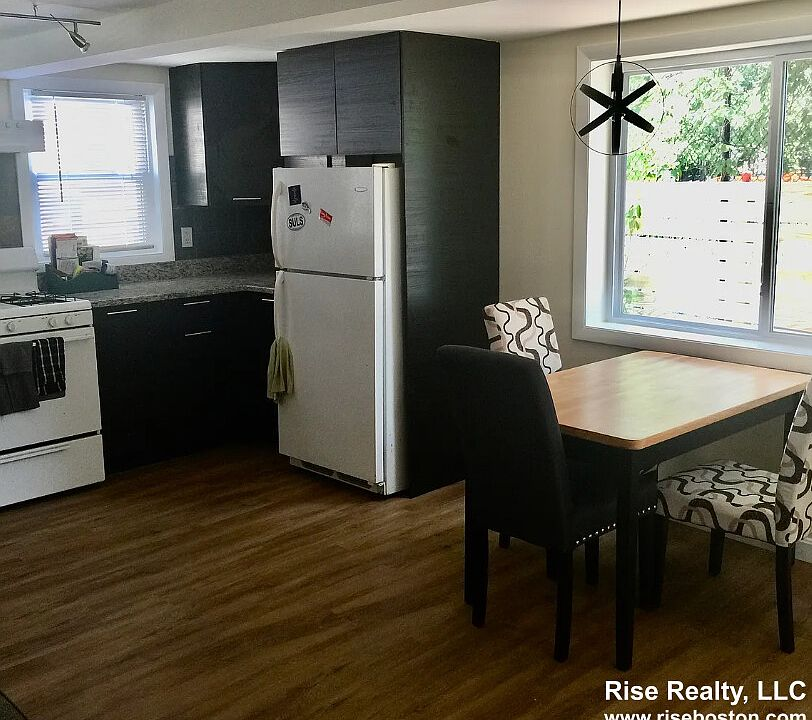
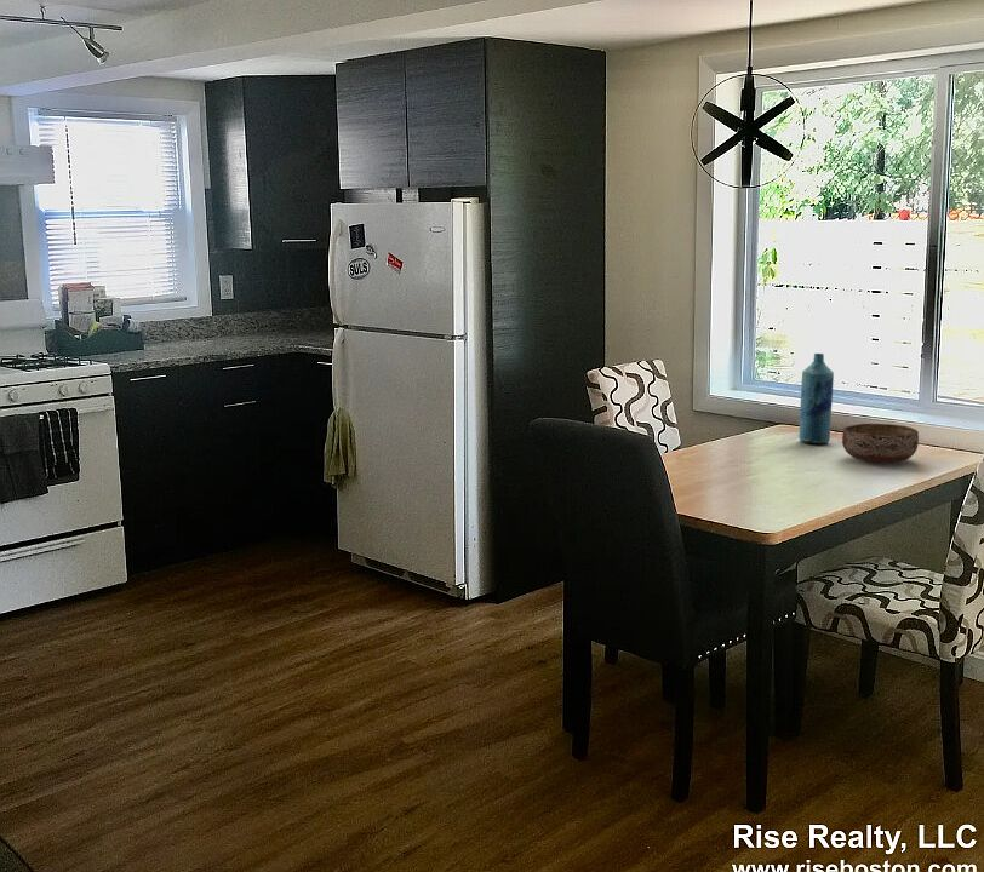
+ bottle [797,352,835,444]
+ bowl [841,423,920,464]
